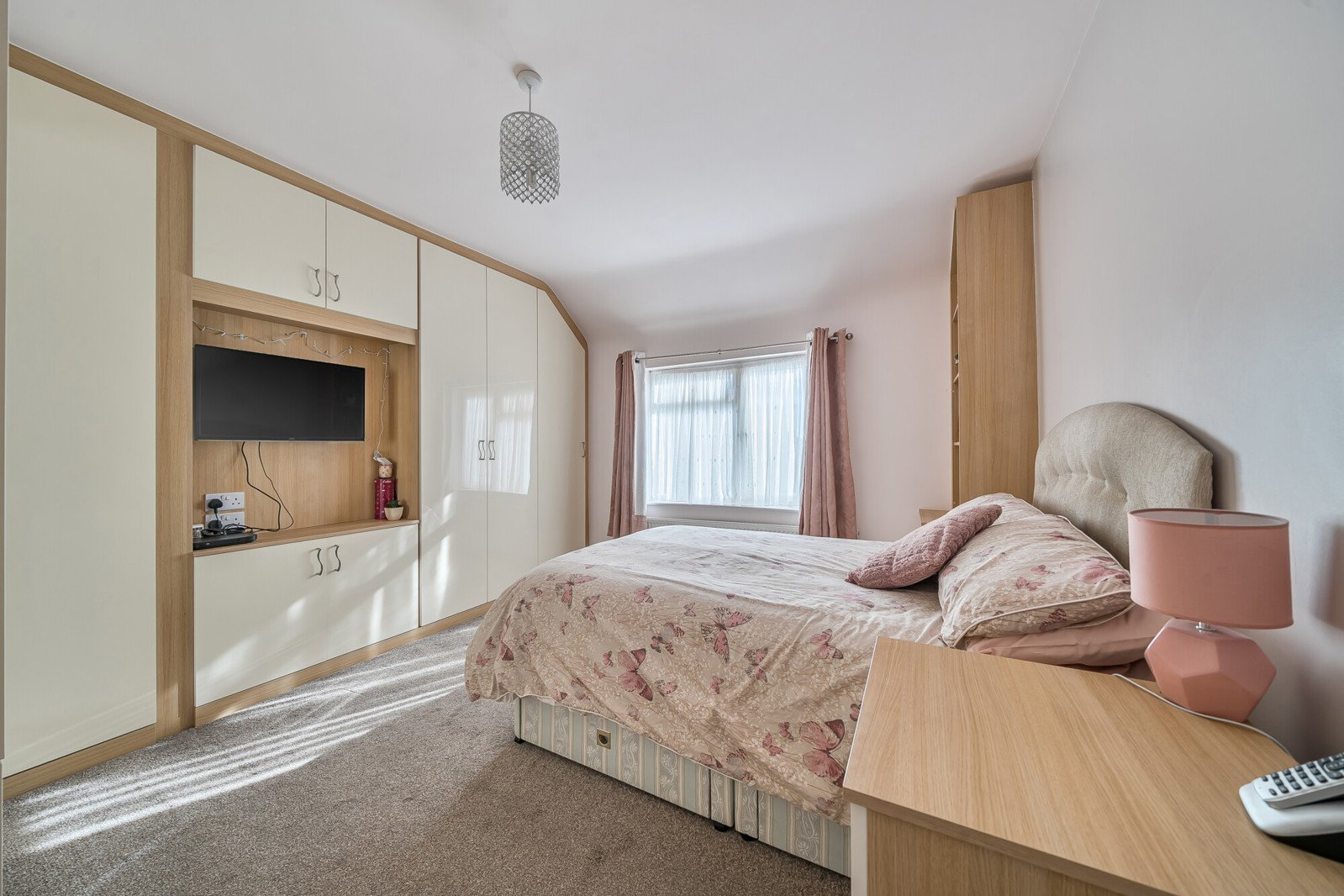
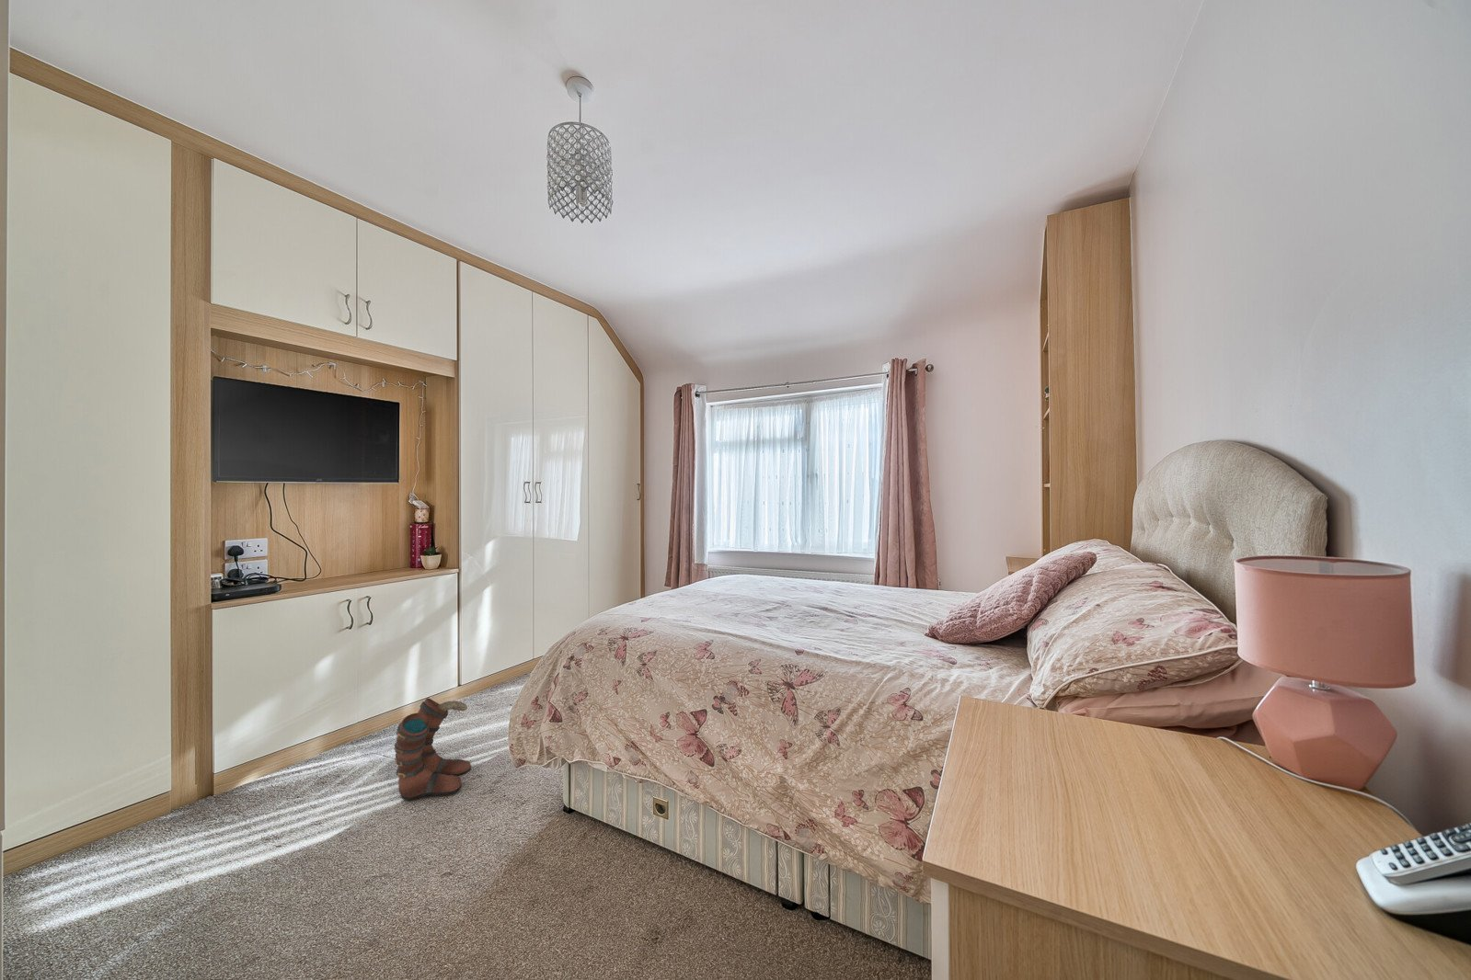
+ boots [394,697,472,801]
